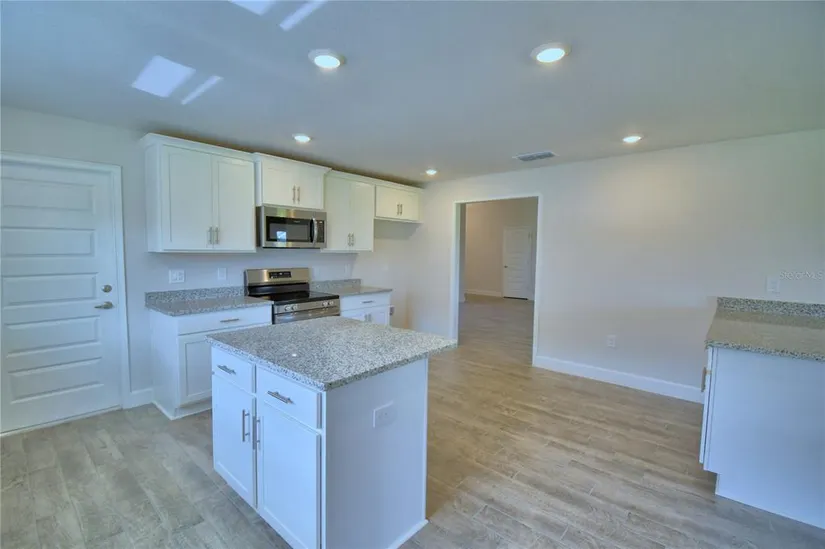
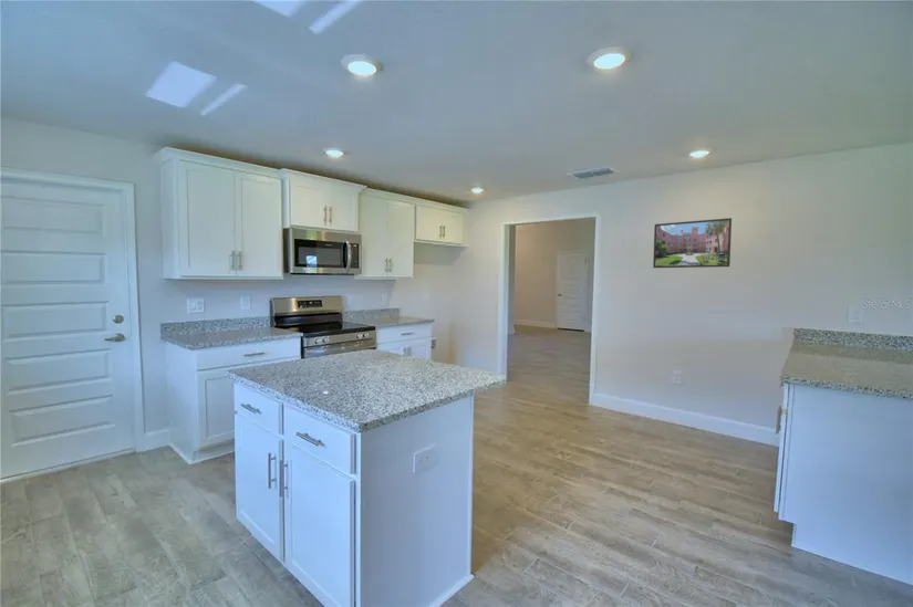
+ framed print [652,217,733,269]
